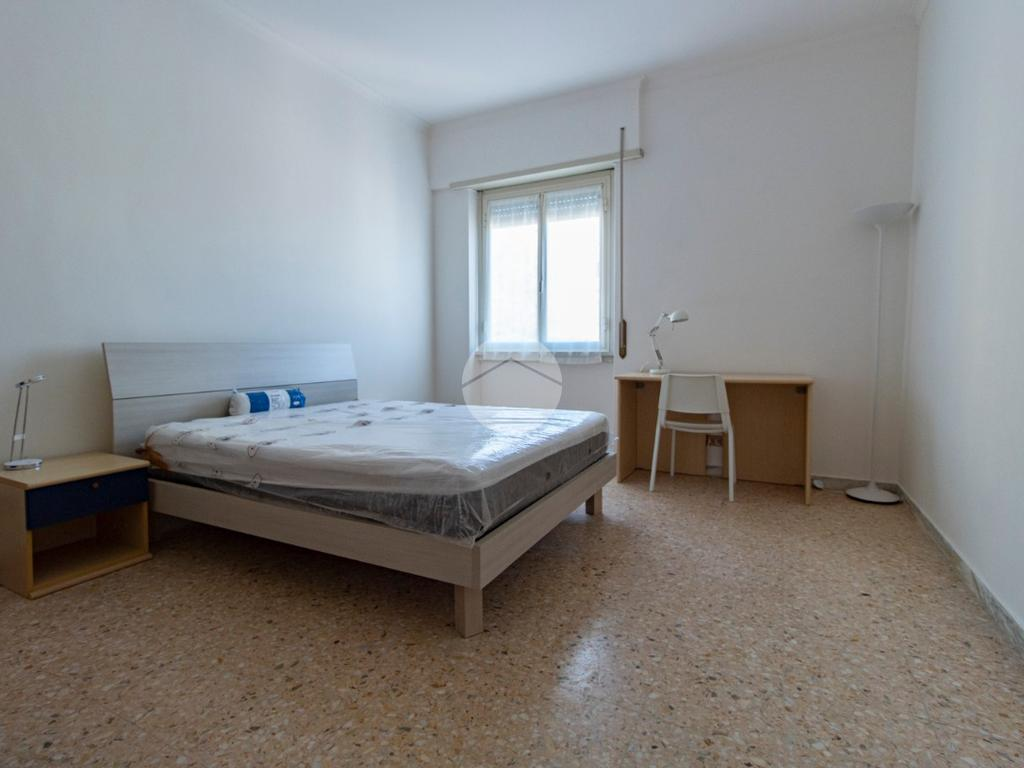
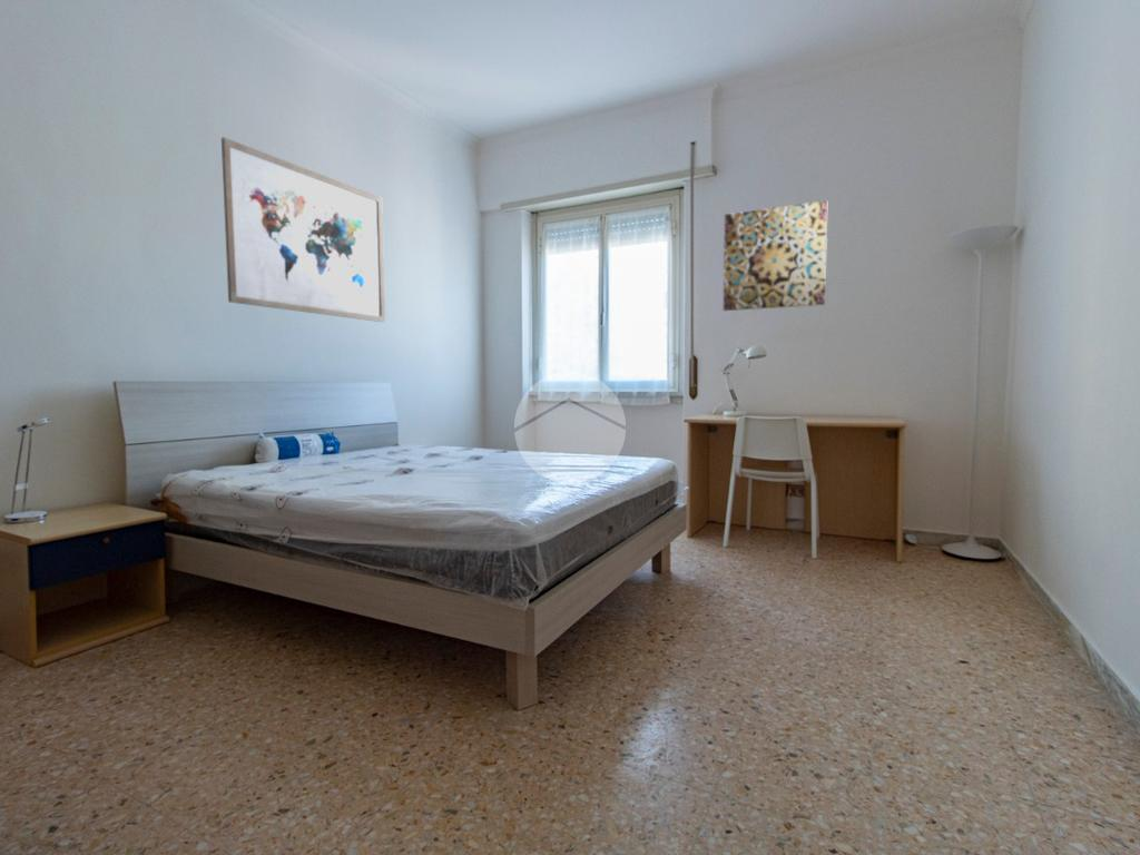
+ wall art [220,136,386,323]
+ wall art [723,199,828,312]
